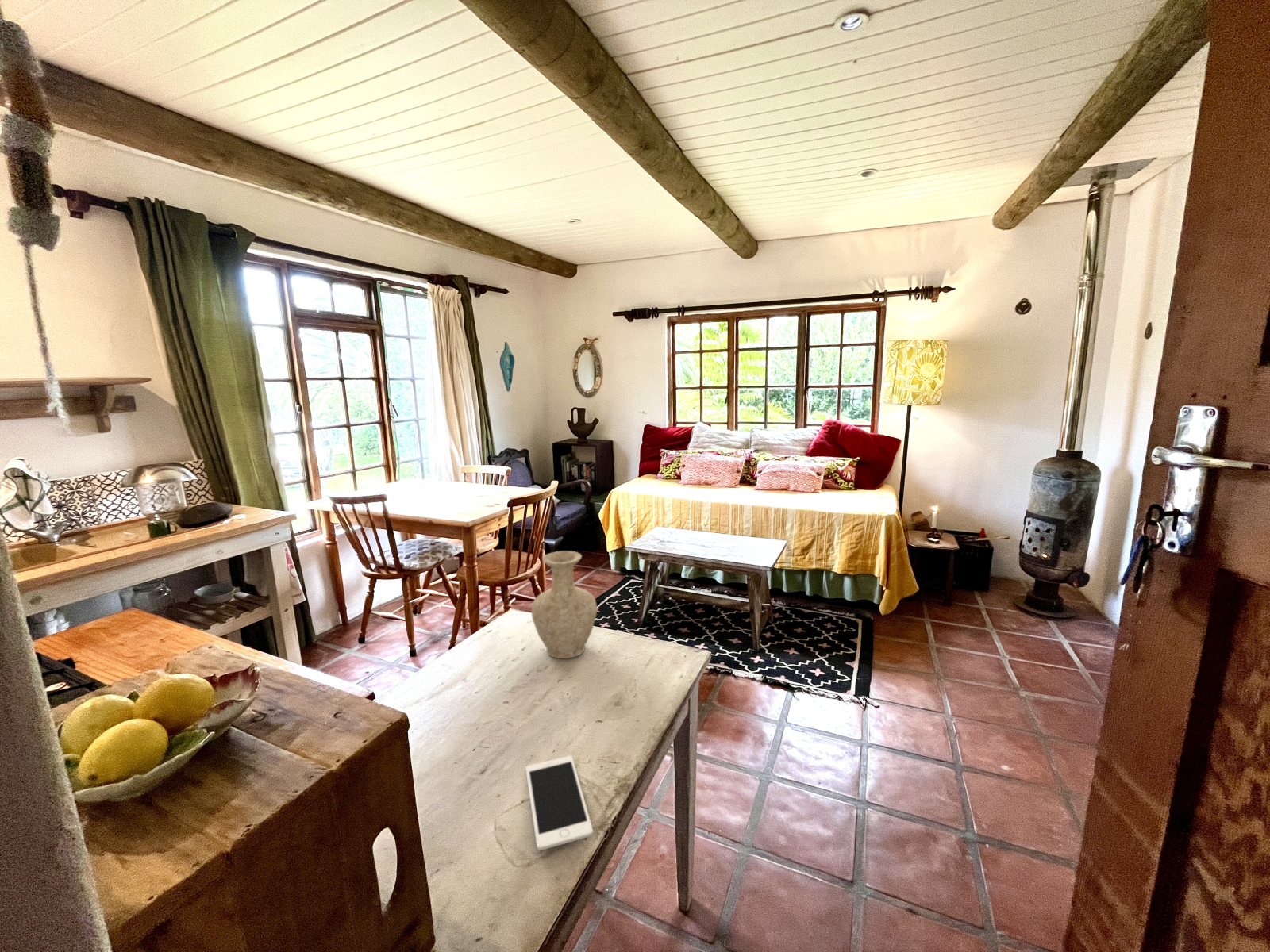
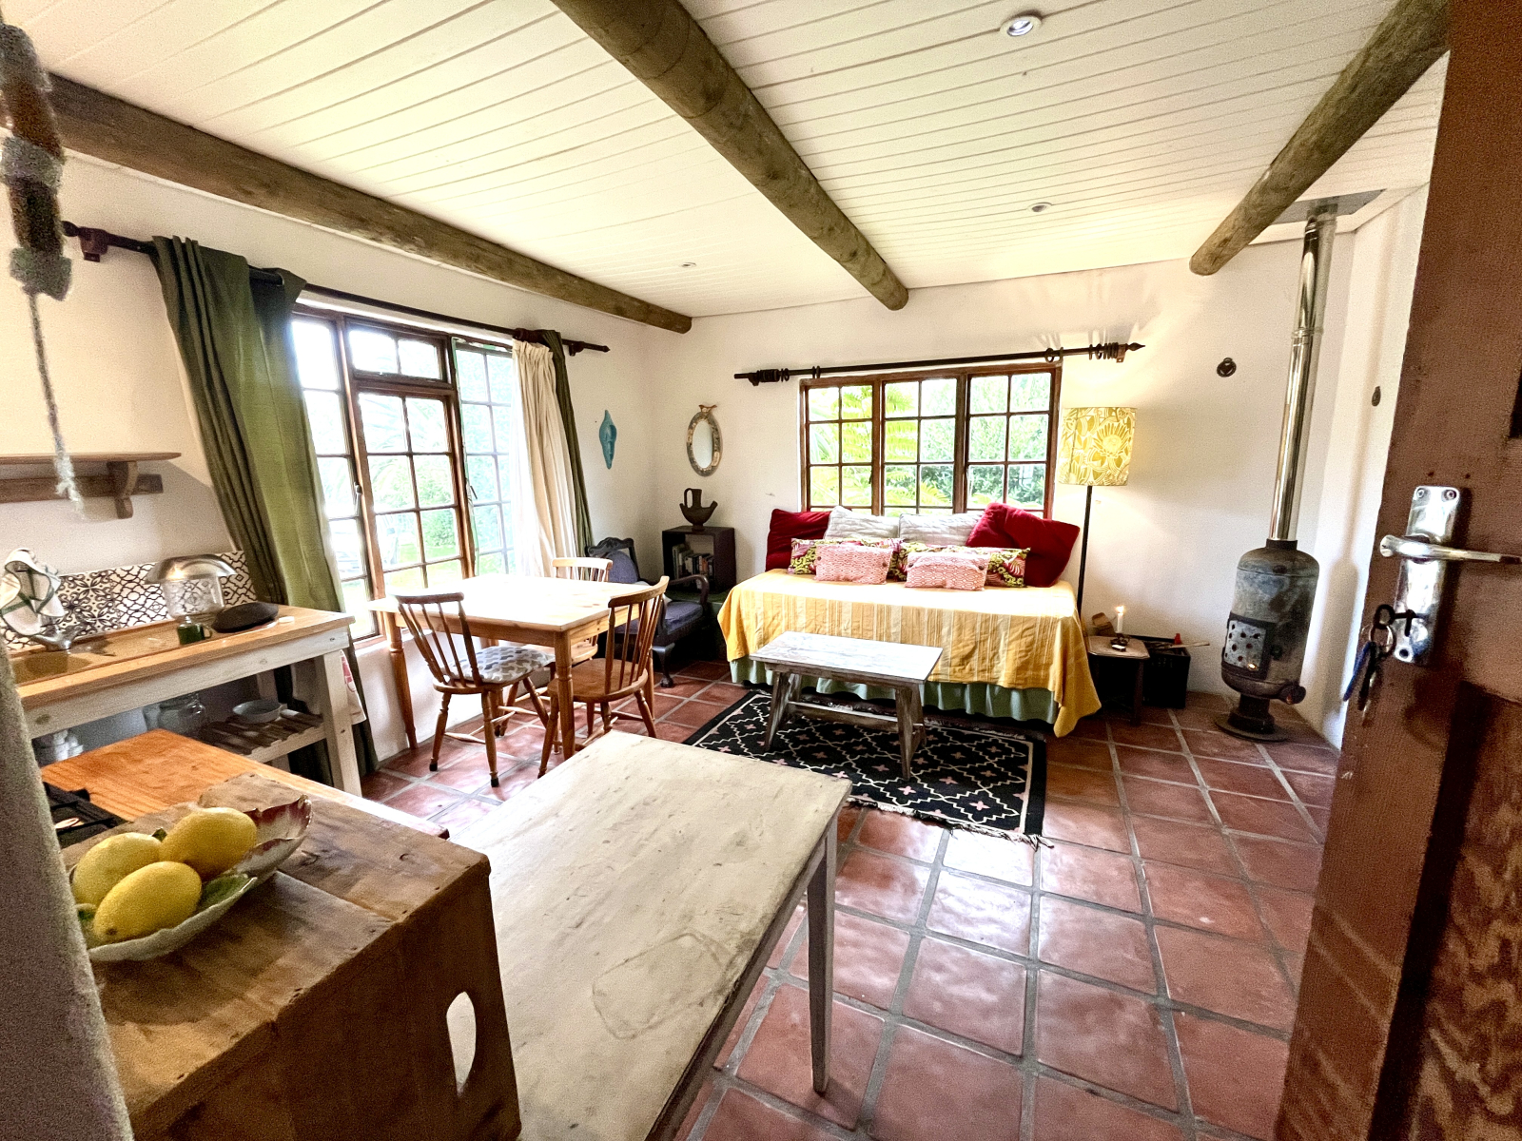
- vase [531,551,598,659]
- cell phone [525,755,594,851]
